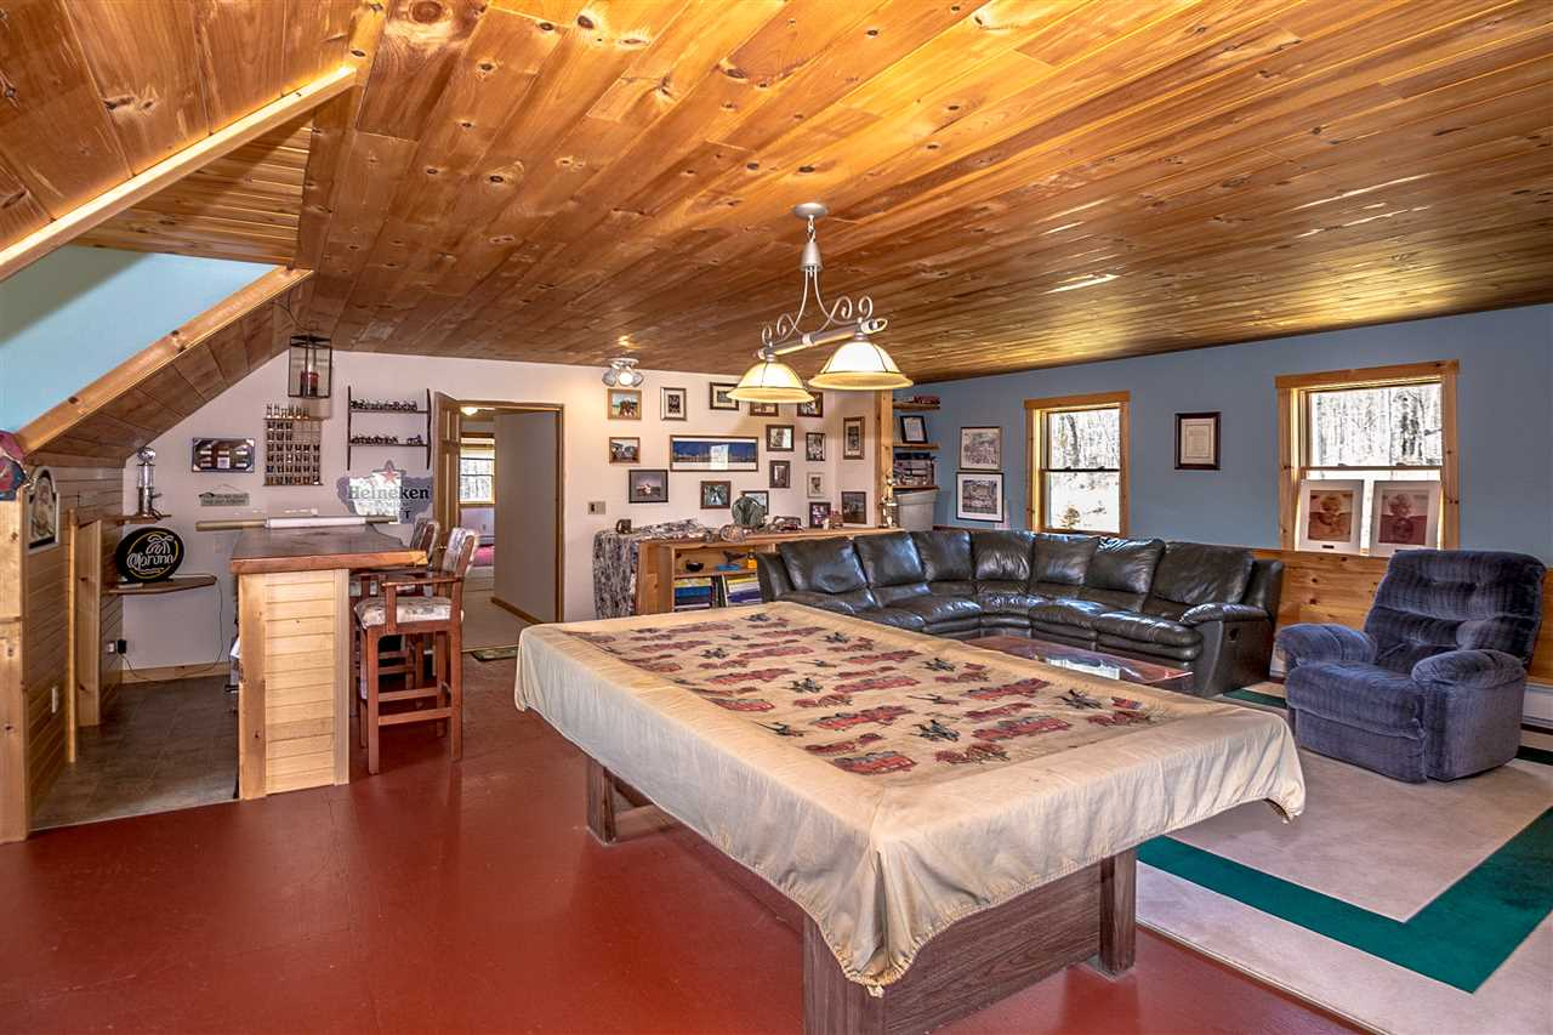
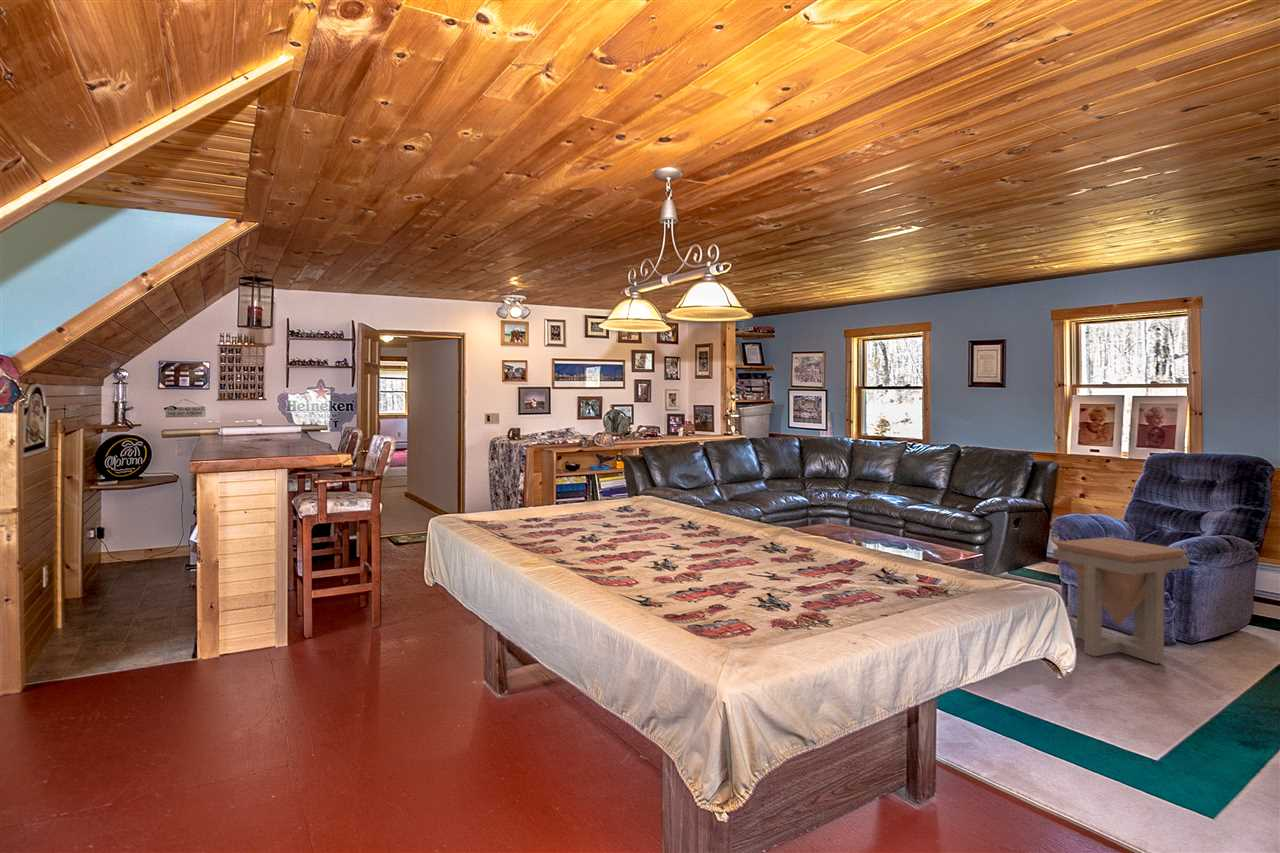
+ side table [1052,536,1190,664]
